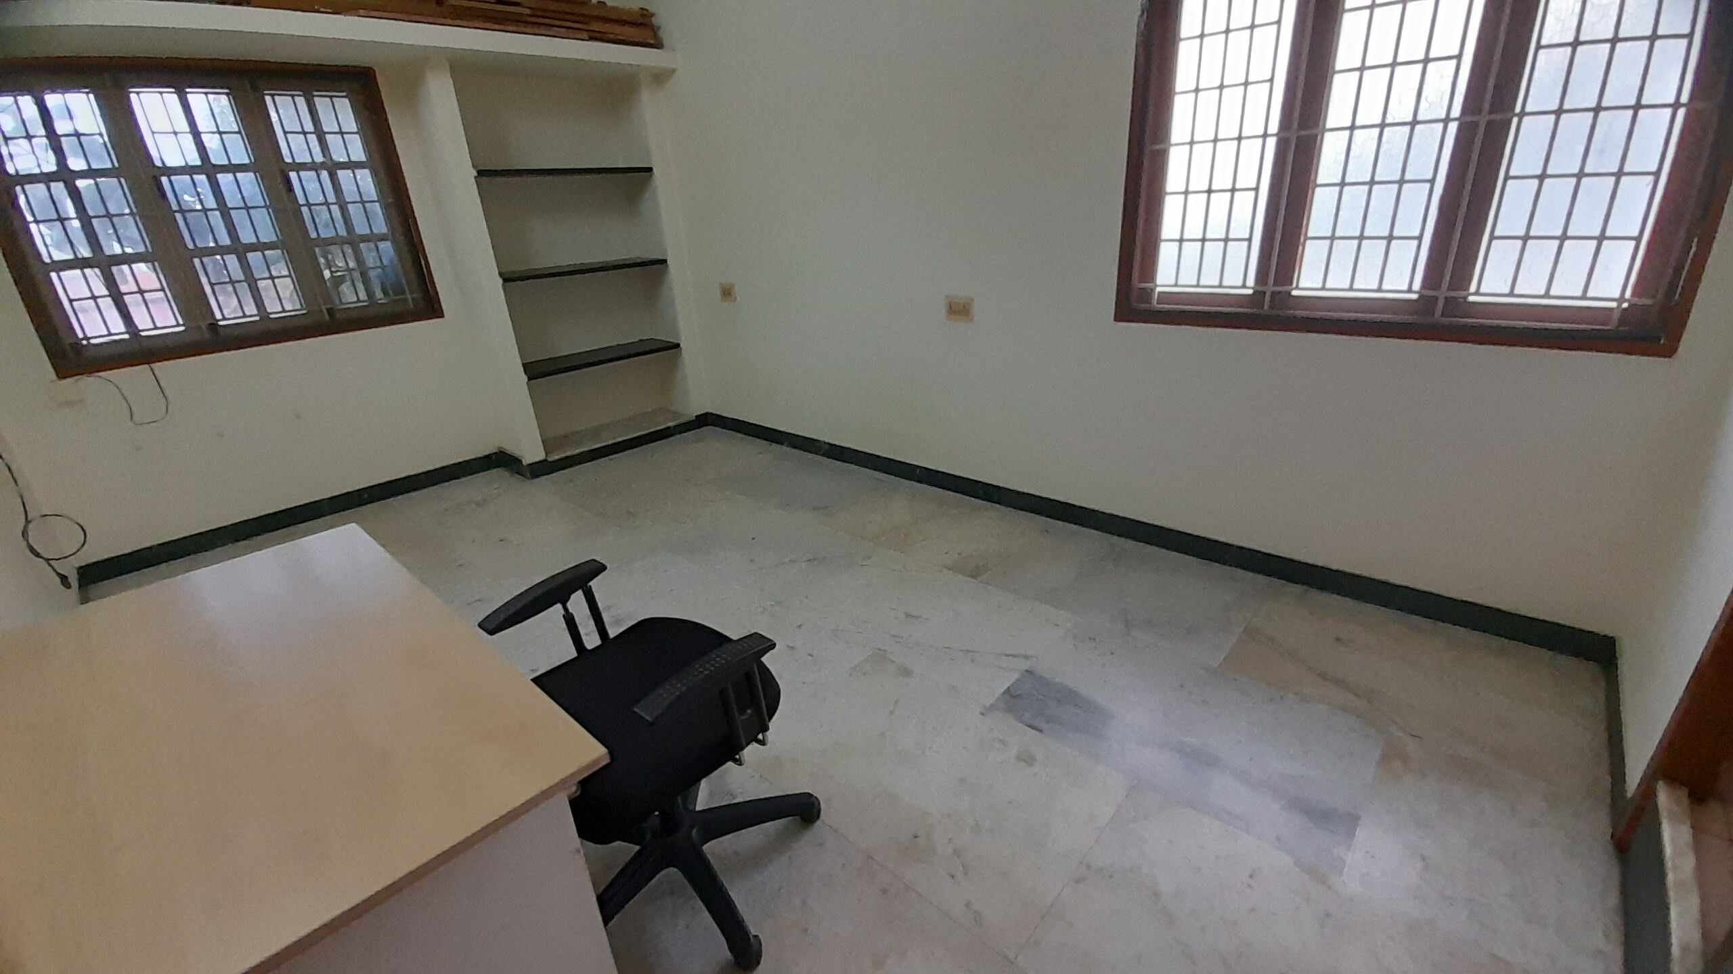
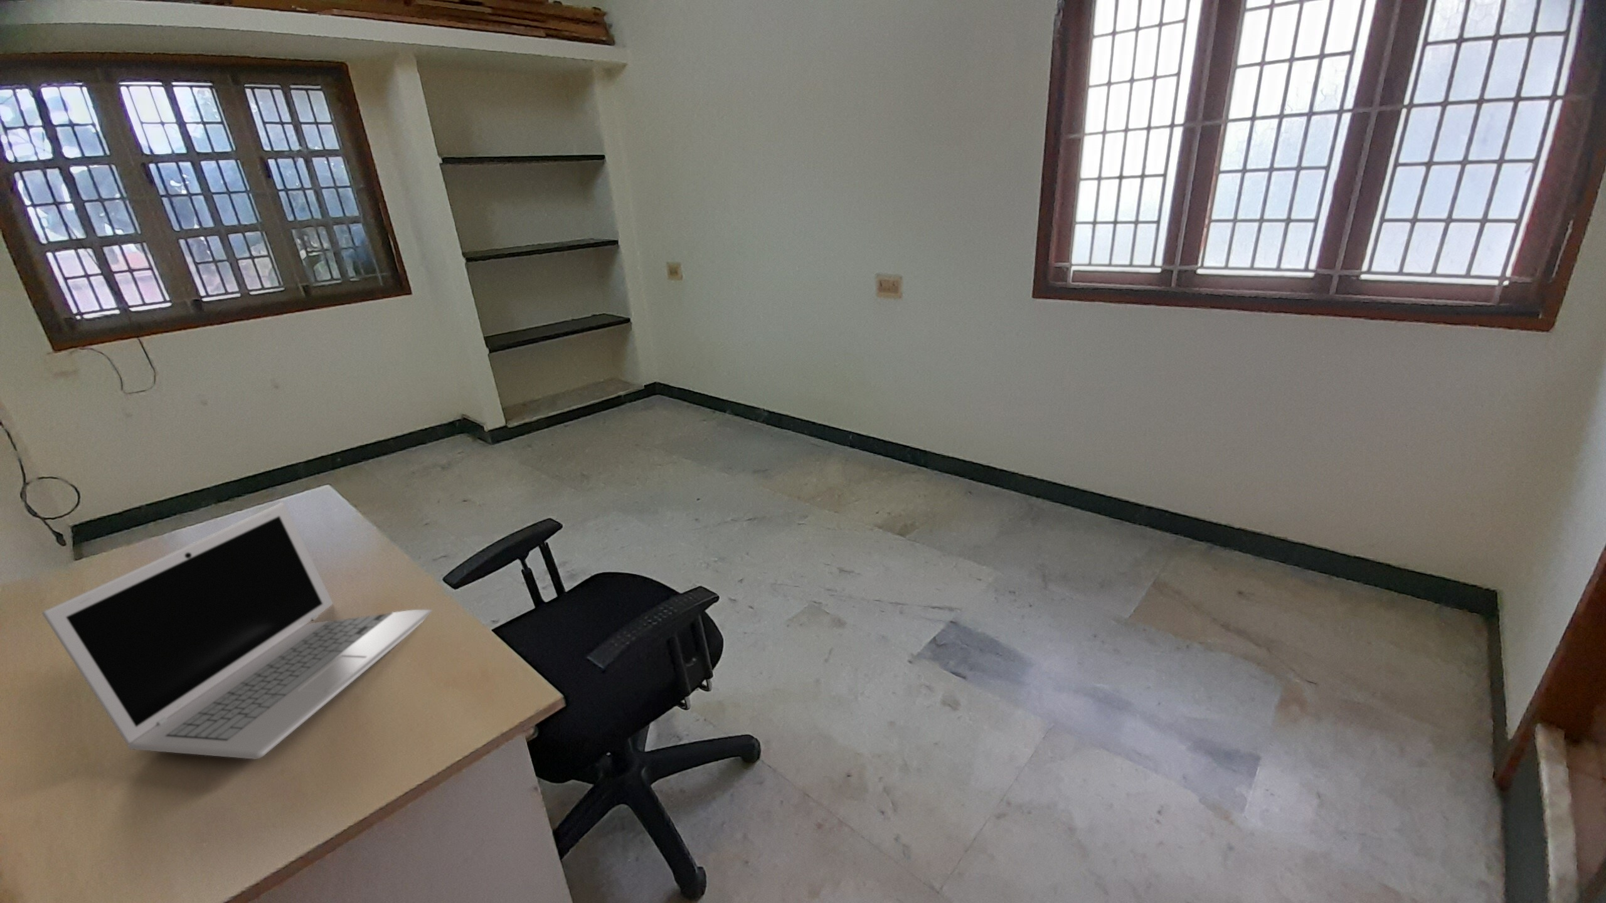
+ laptop [42,503,432,760]
